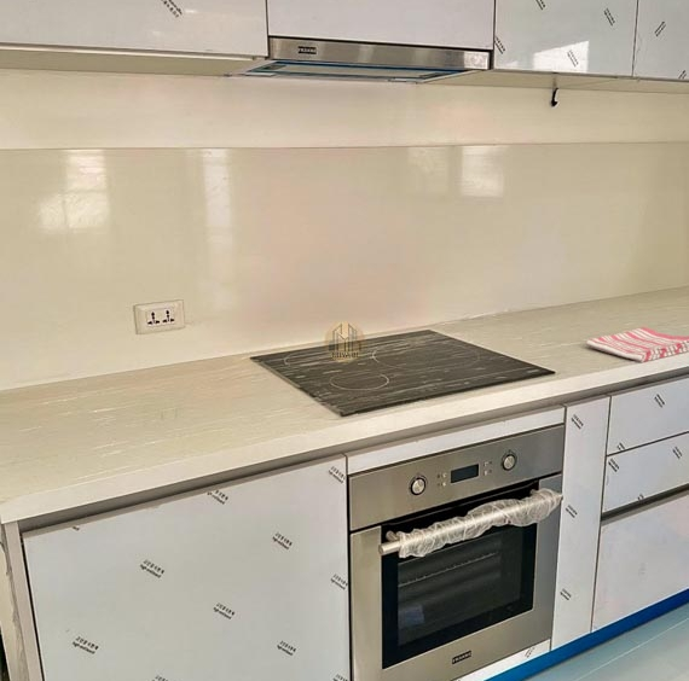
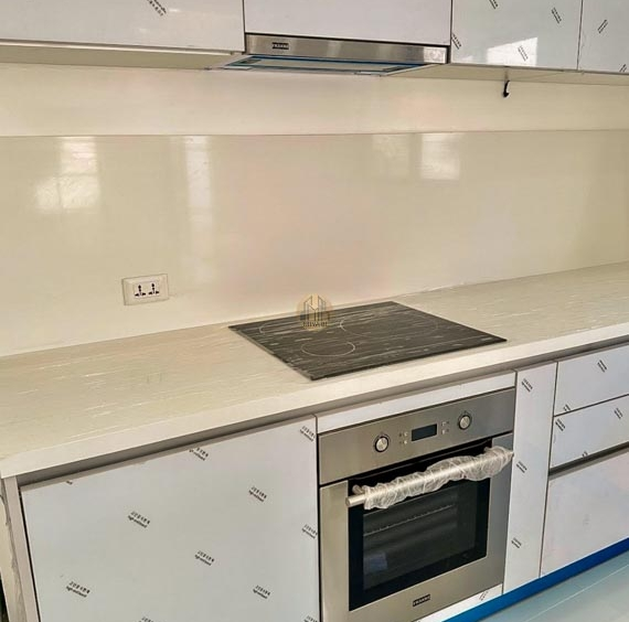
- dish towel [585,326,689,363]
